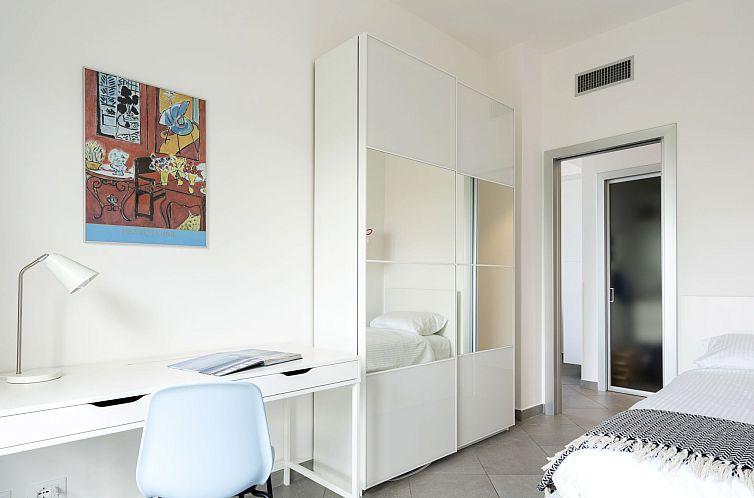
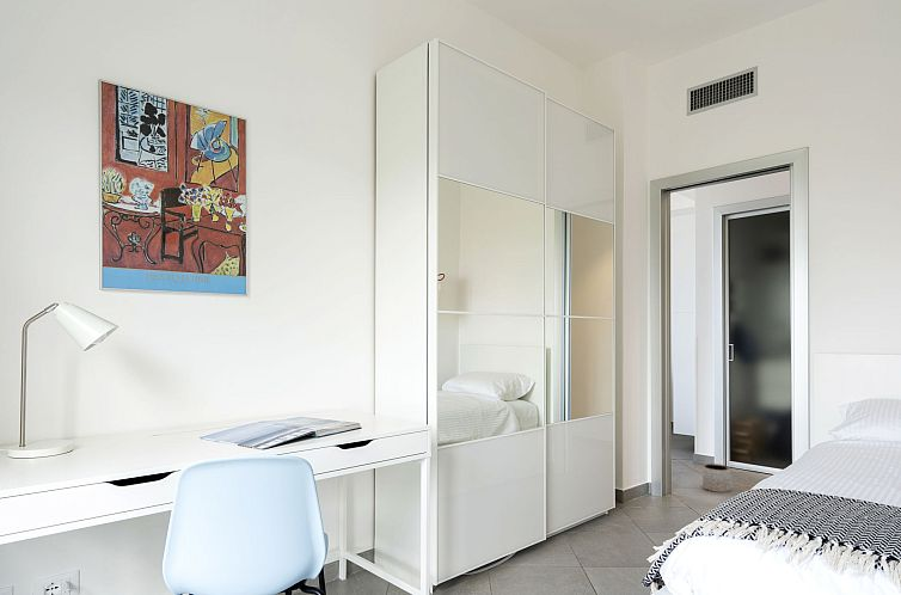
+ planter [701,462,731,493]
